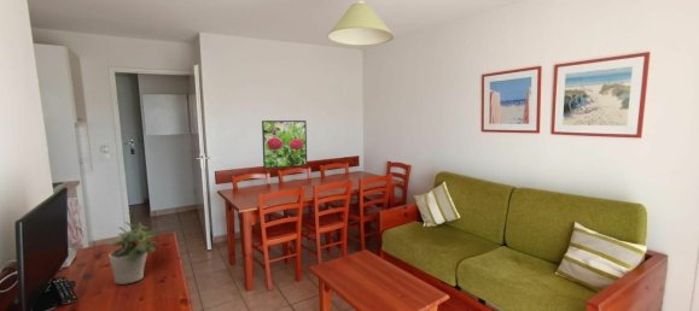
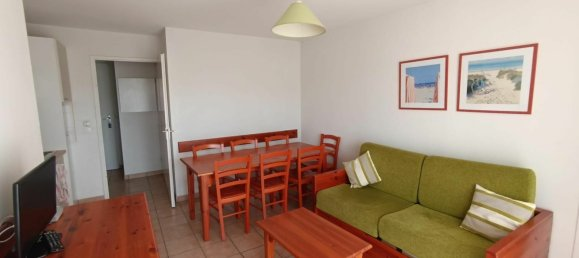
- potted plant [105,221,161,286]
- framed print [261,119,308,170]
